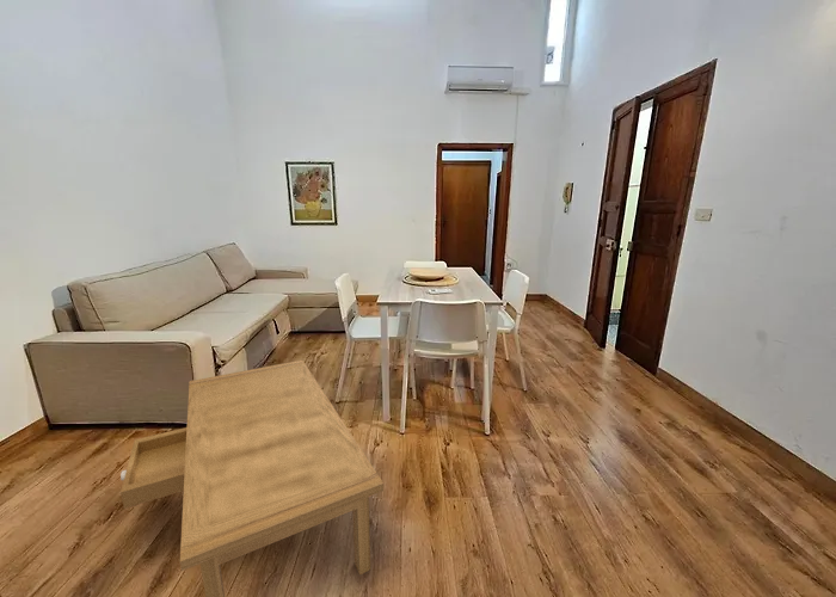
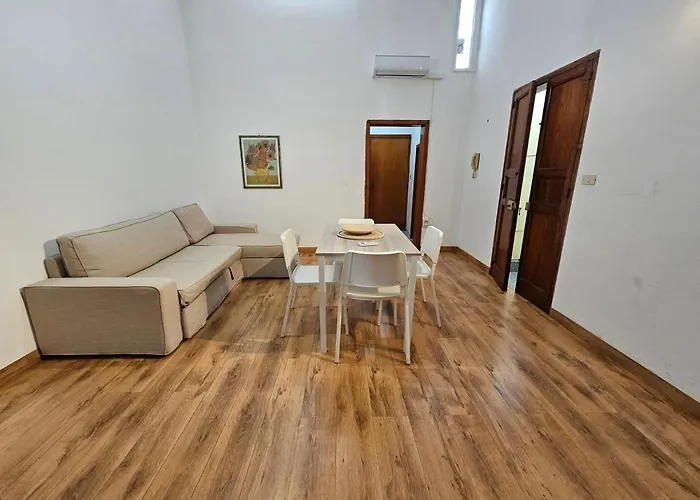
- coffee table [119,359,385,597]
